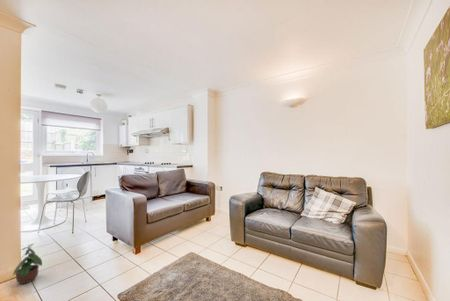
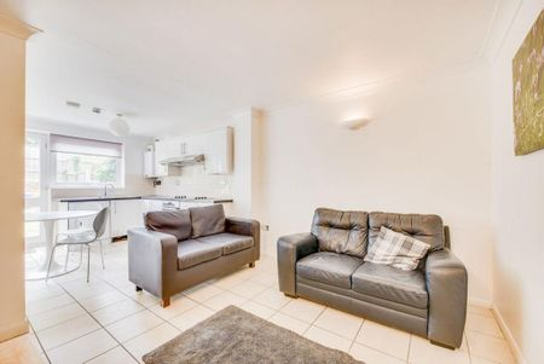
- potted plant [12,243,43,285]
